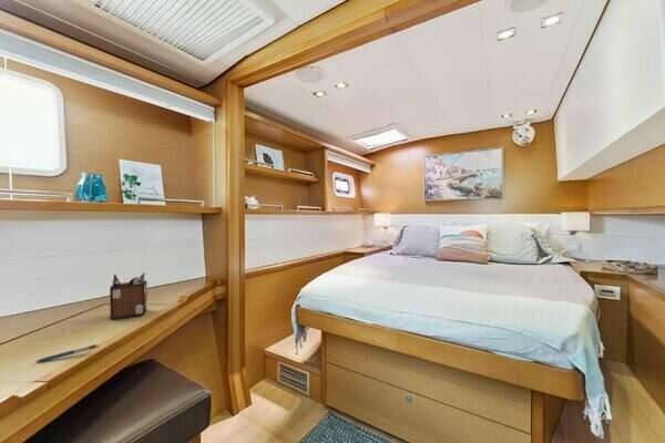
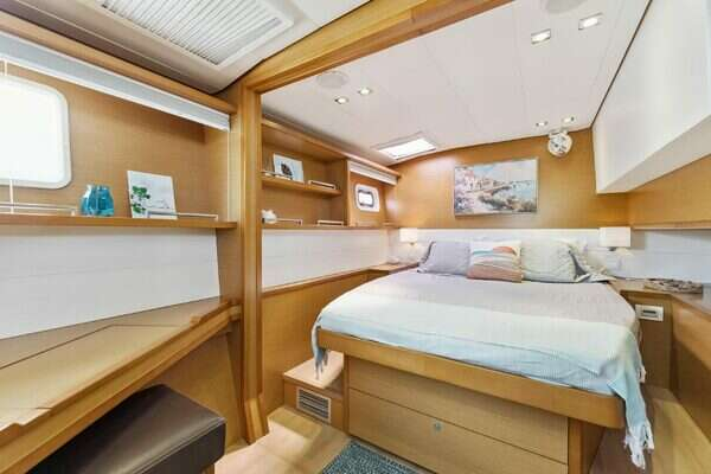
- desk organizer [109,272,149,320]
- pen [34,343,101,363]
